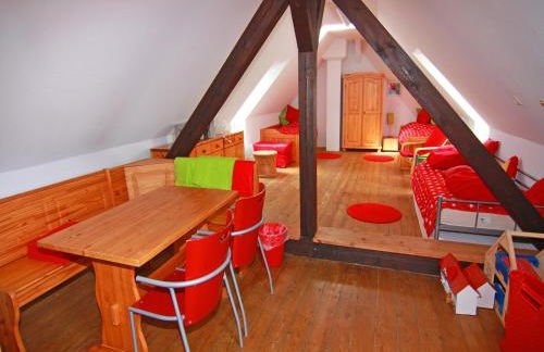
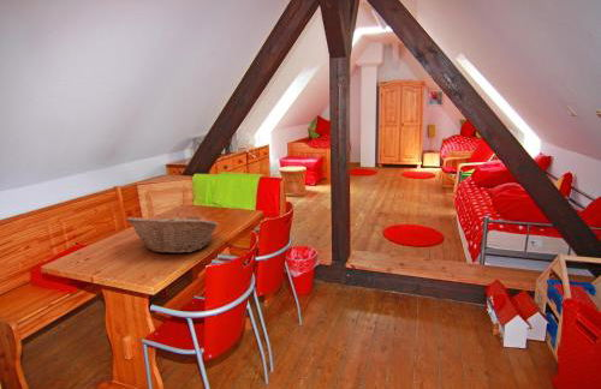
+ fruit basket [125,211,220,255]
